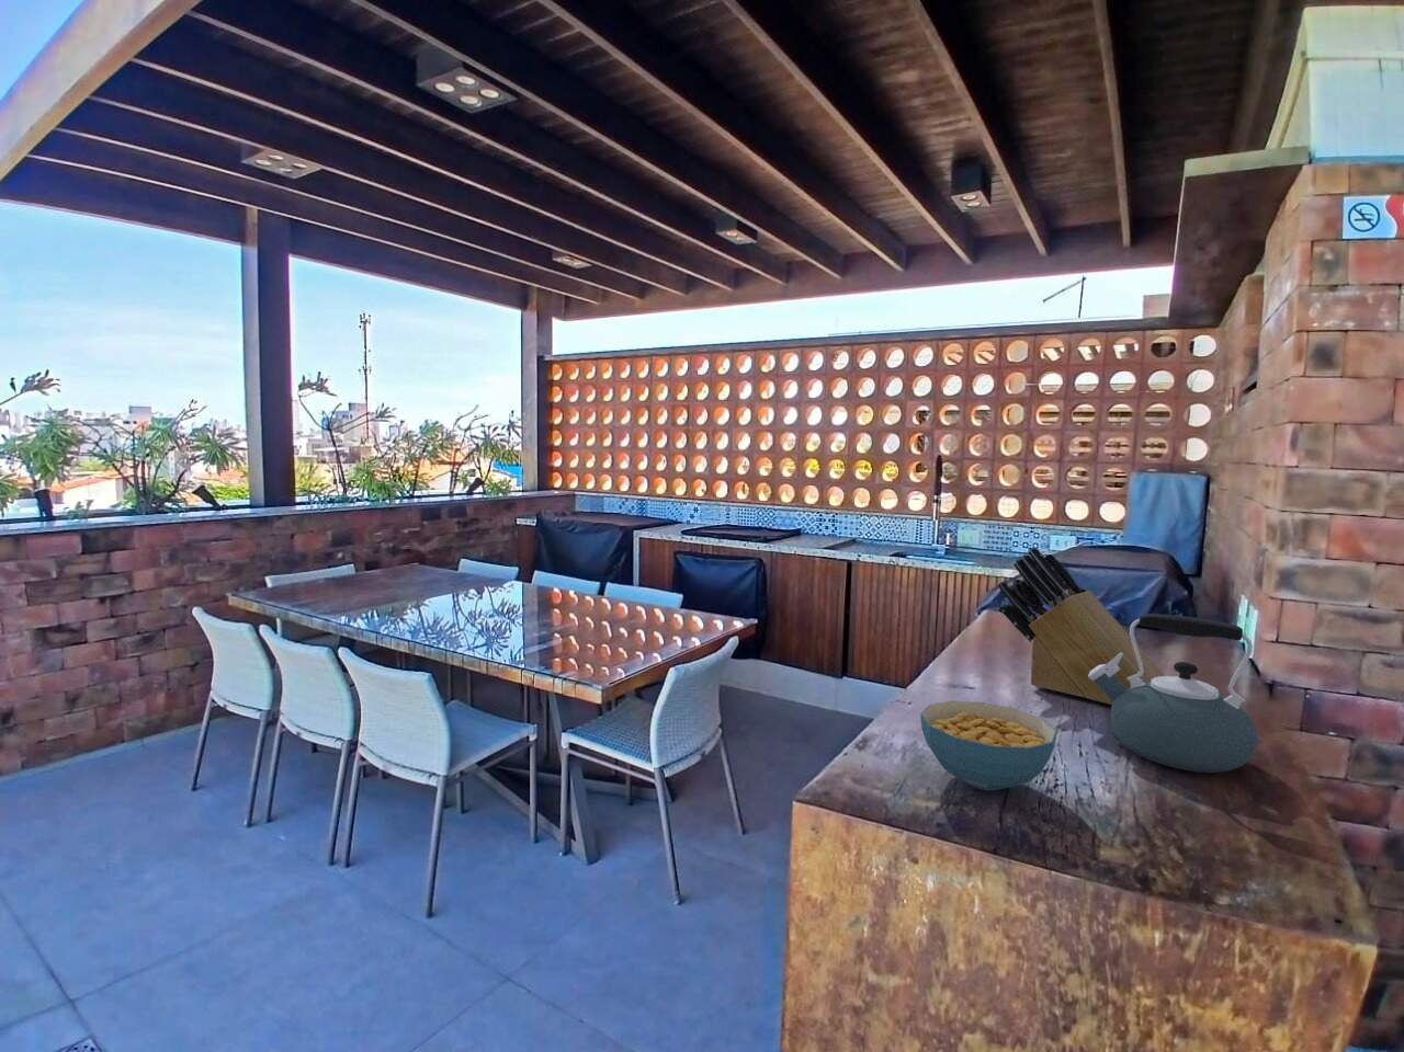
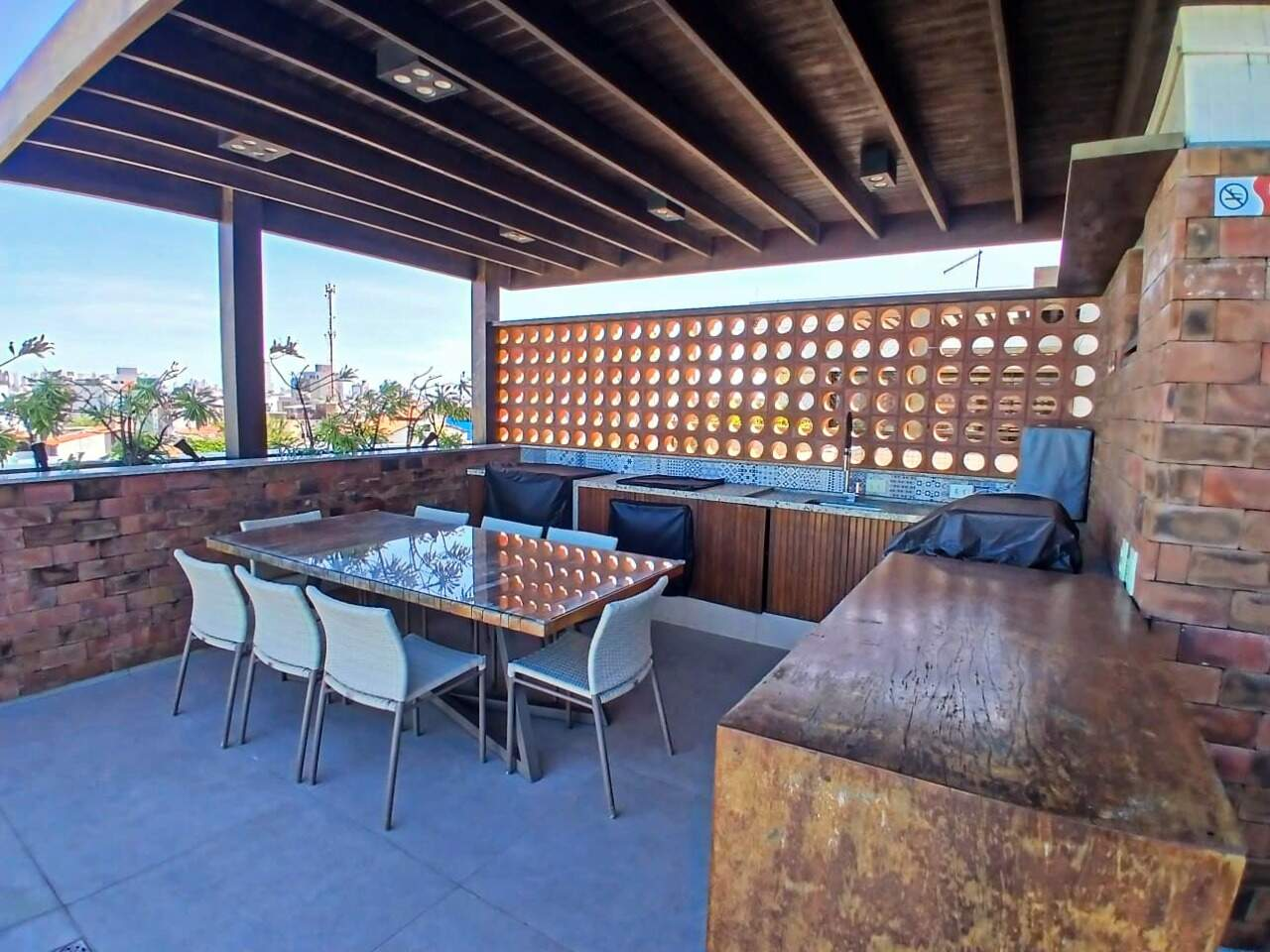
- cereal bowl [919,701,1058,791]
- knife block [997,547,1166,706]
- kettle [1088,612,1258,774]
